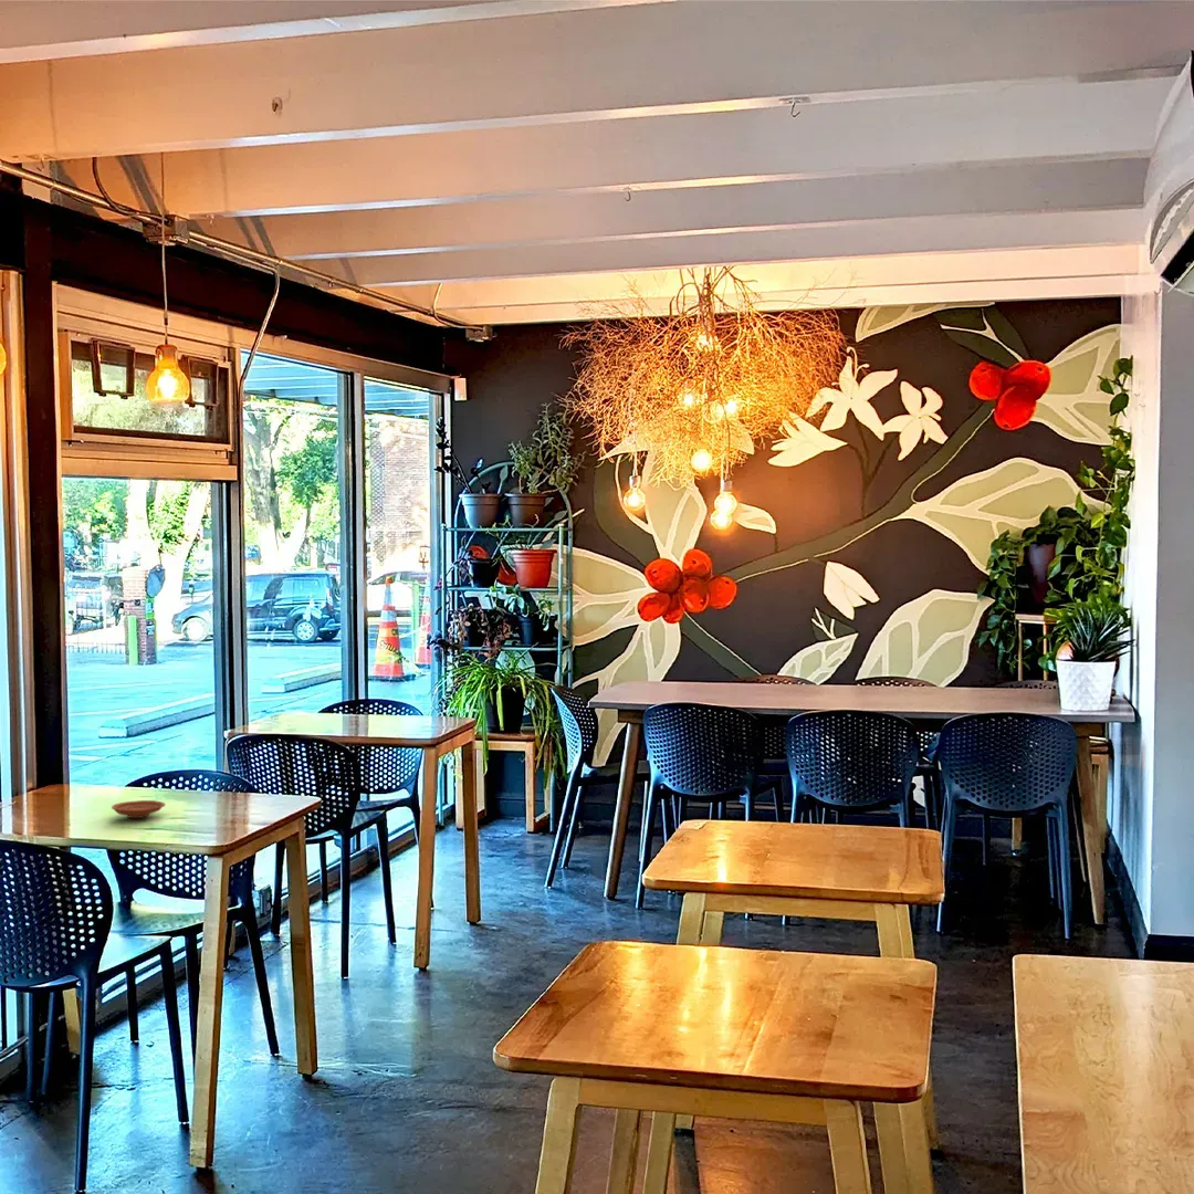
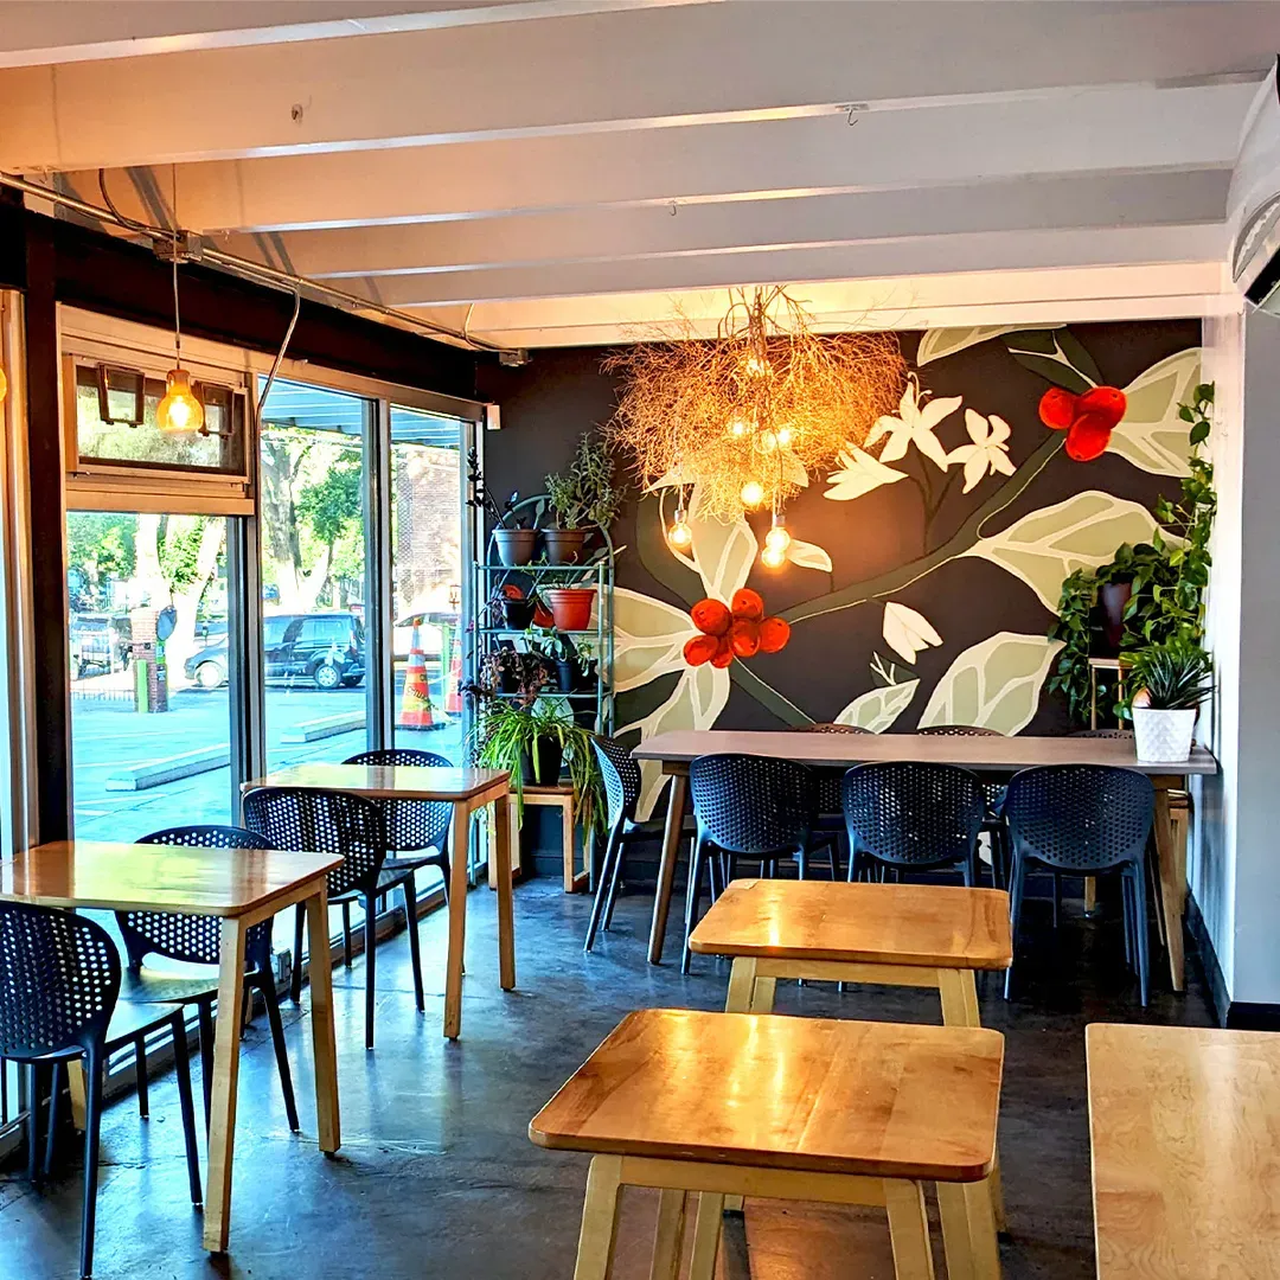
- plate [111,799,166,819]
